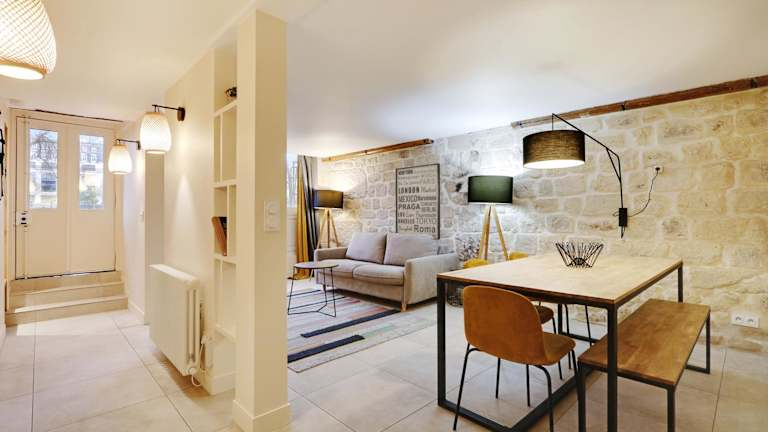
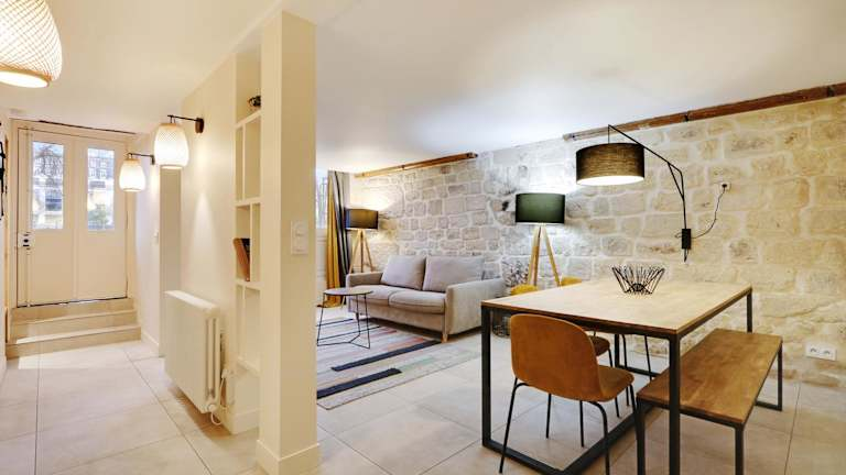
- wall art [395,162,441,241]
